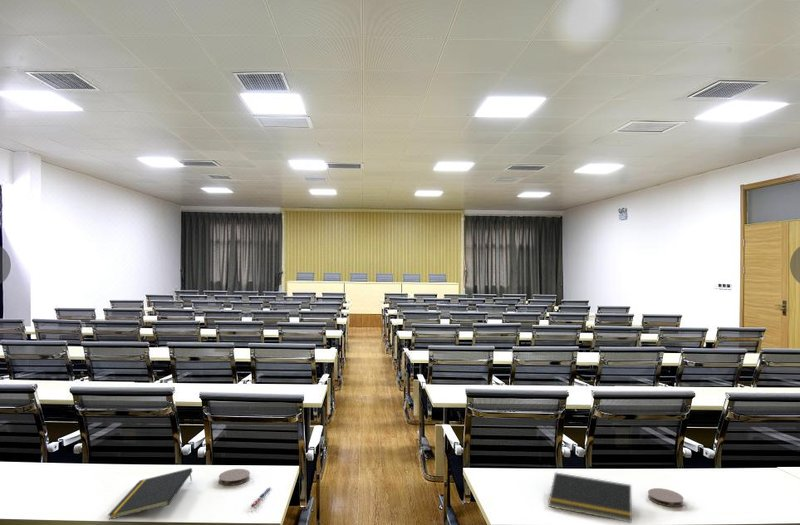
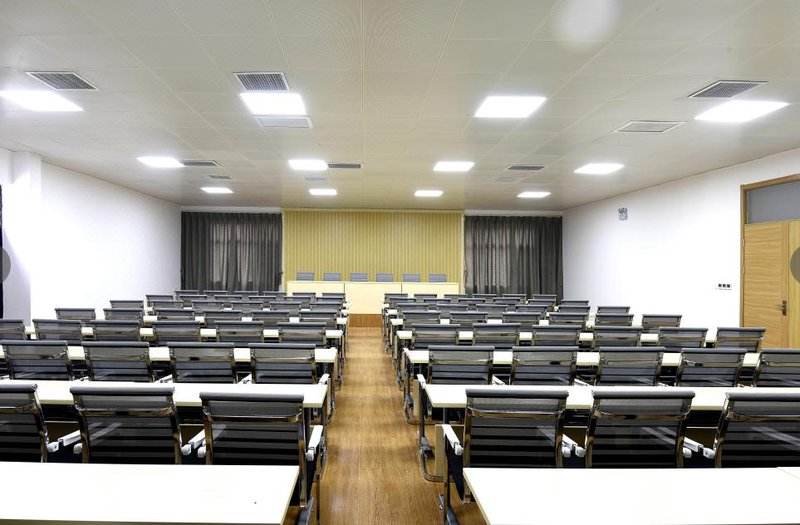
- notepad [547,471,633,524]
- coaster [647,487,685,508]
- coaster [218,468,251,486]
- notepad [107,467,193,520]
- pen [250,486,271,508]
